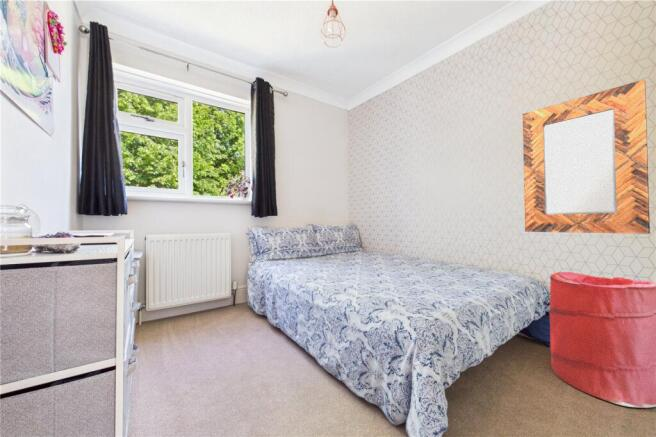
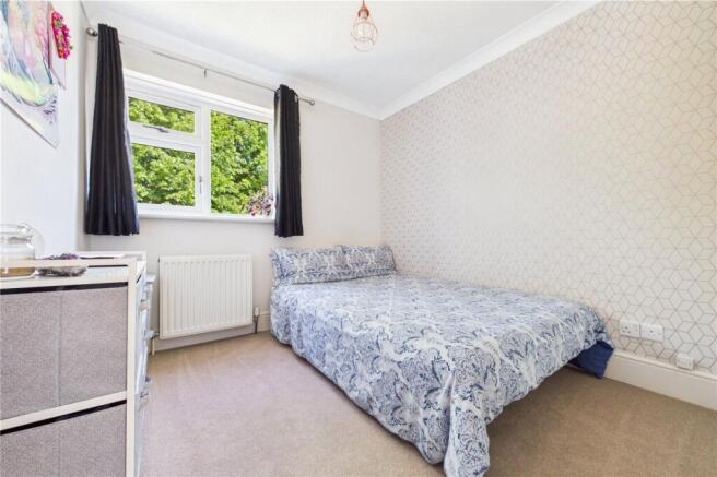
- laundry hamper [548,271,656,409]
- home mirror [522,78,651,235]
